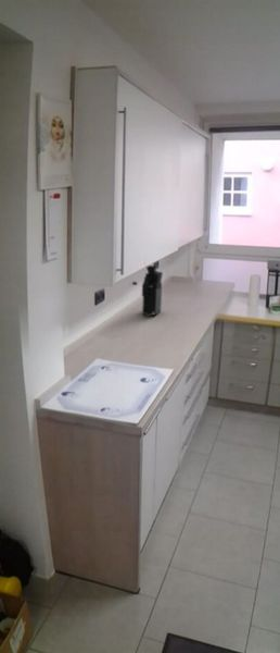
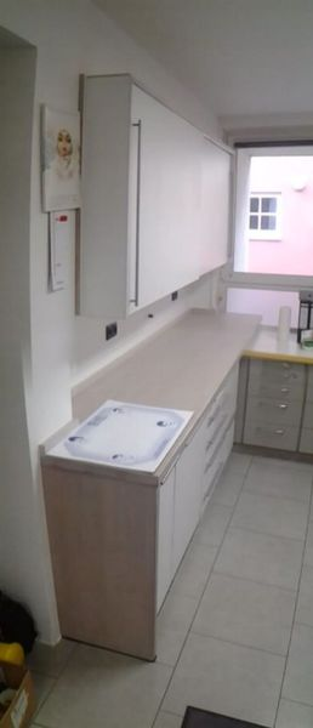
- coffee maker [141,264,164,317]
